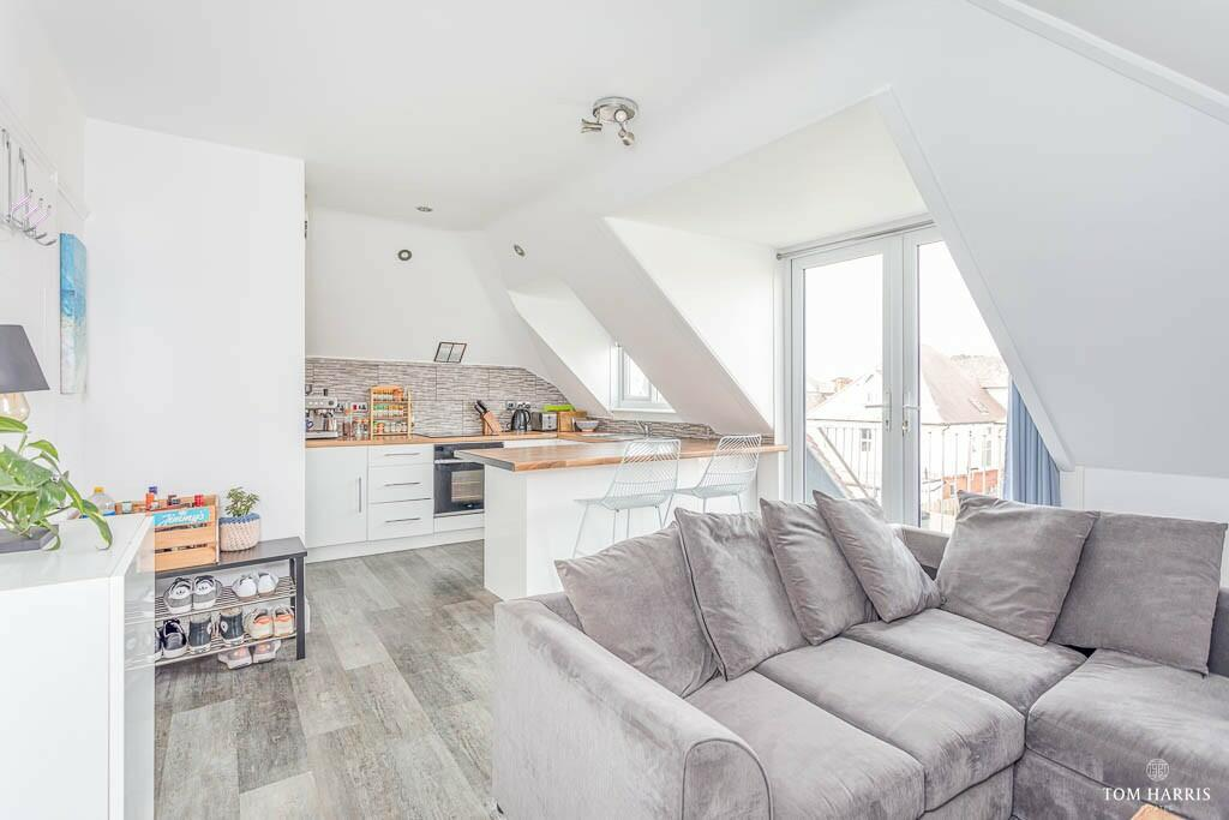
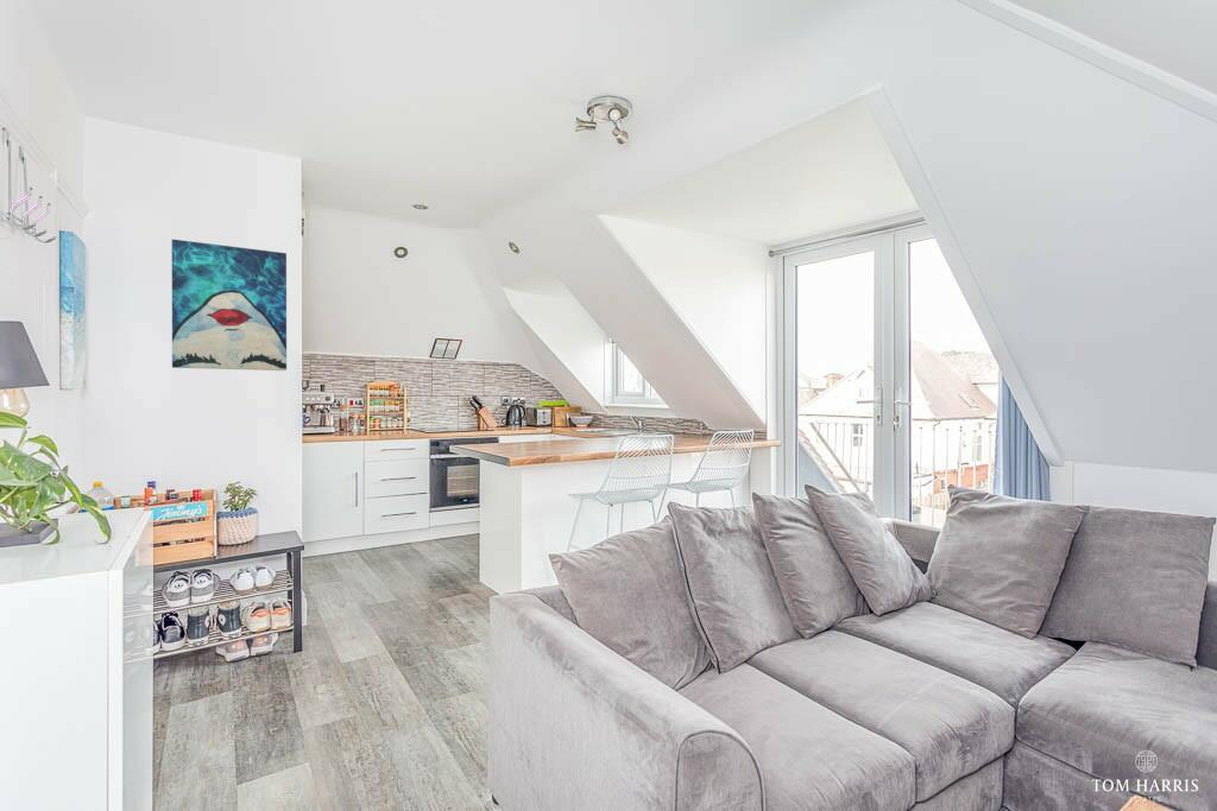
+ wall art [171,239,288,372]
